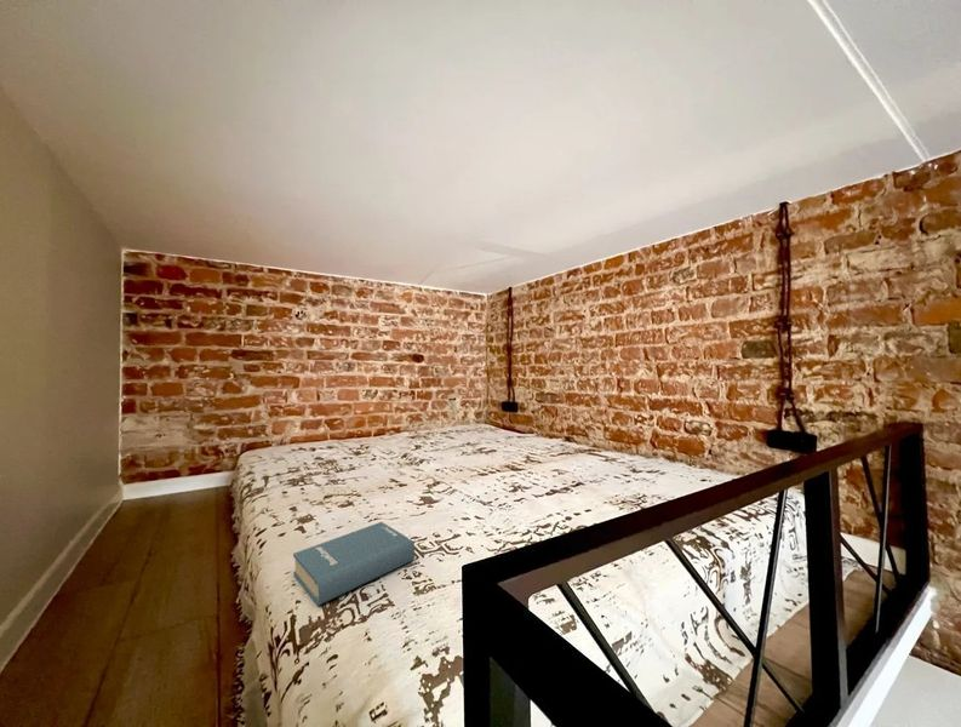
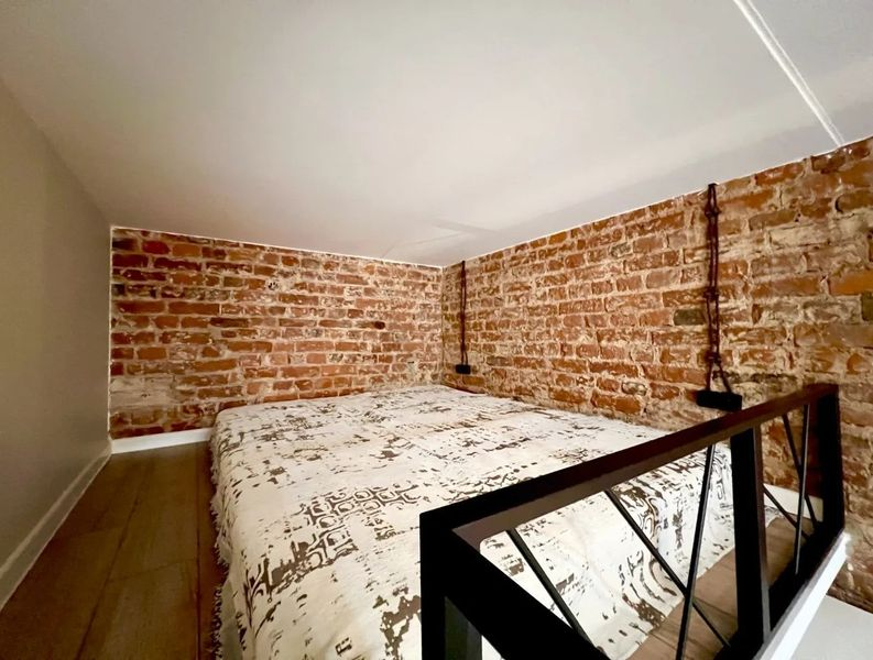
- hardback book [292,521,416,607]
